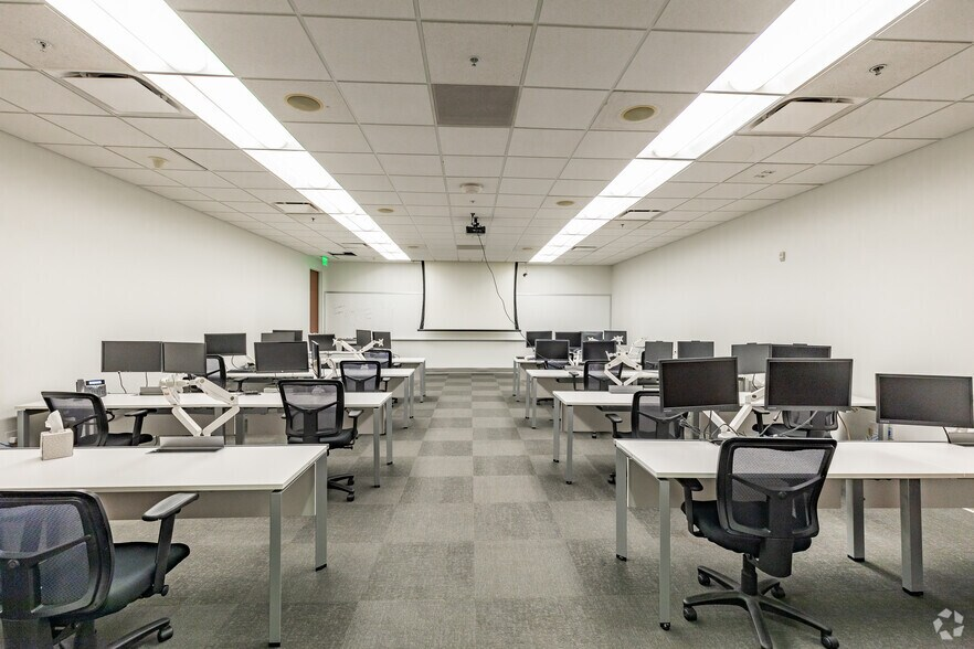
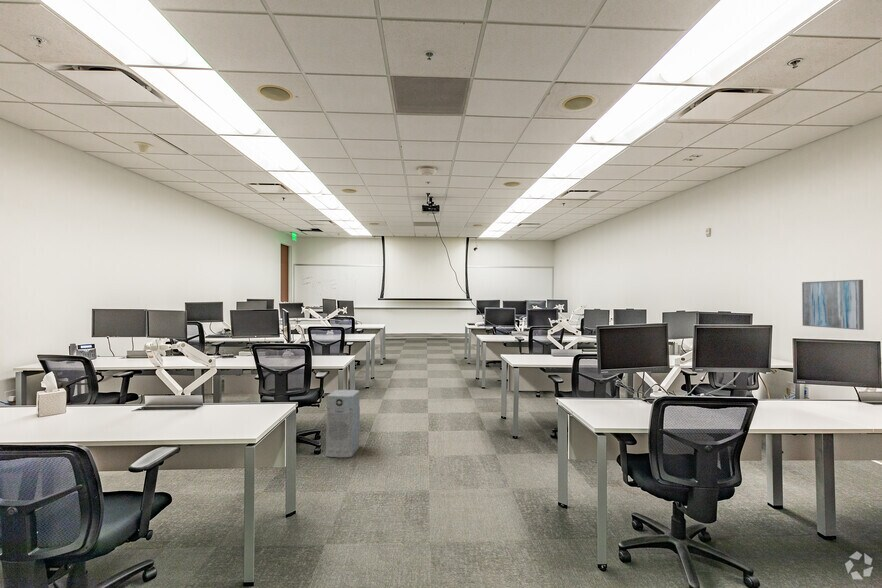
+ wall art [801,279,865,331]
+ air purifier [325,389,361,458]
